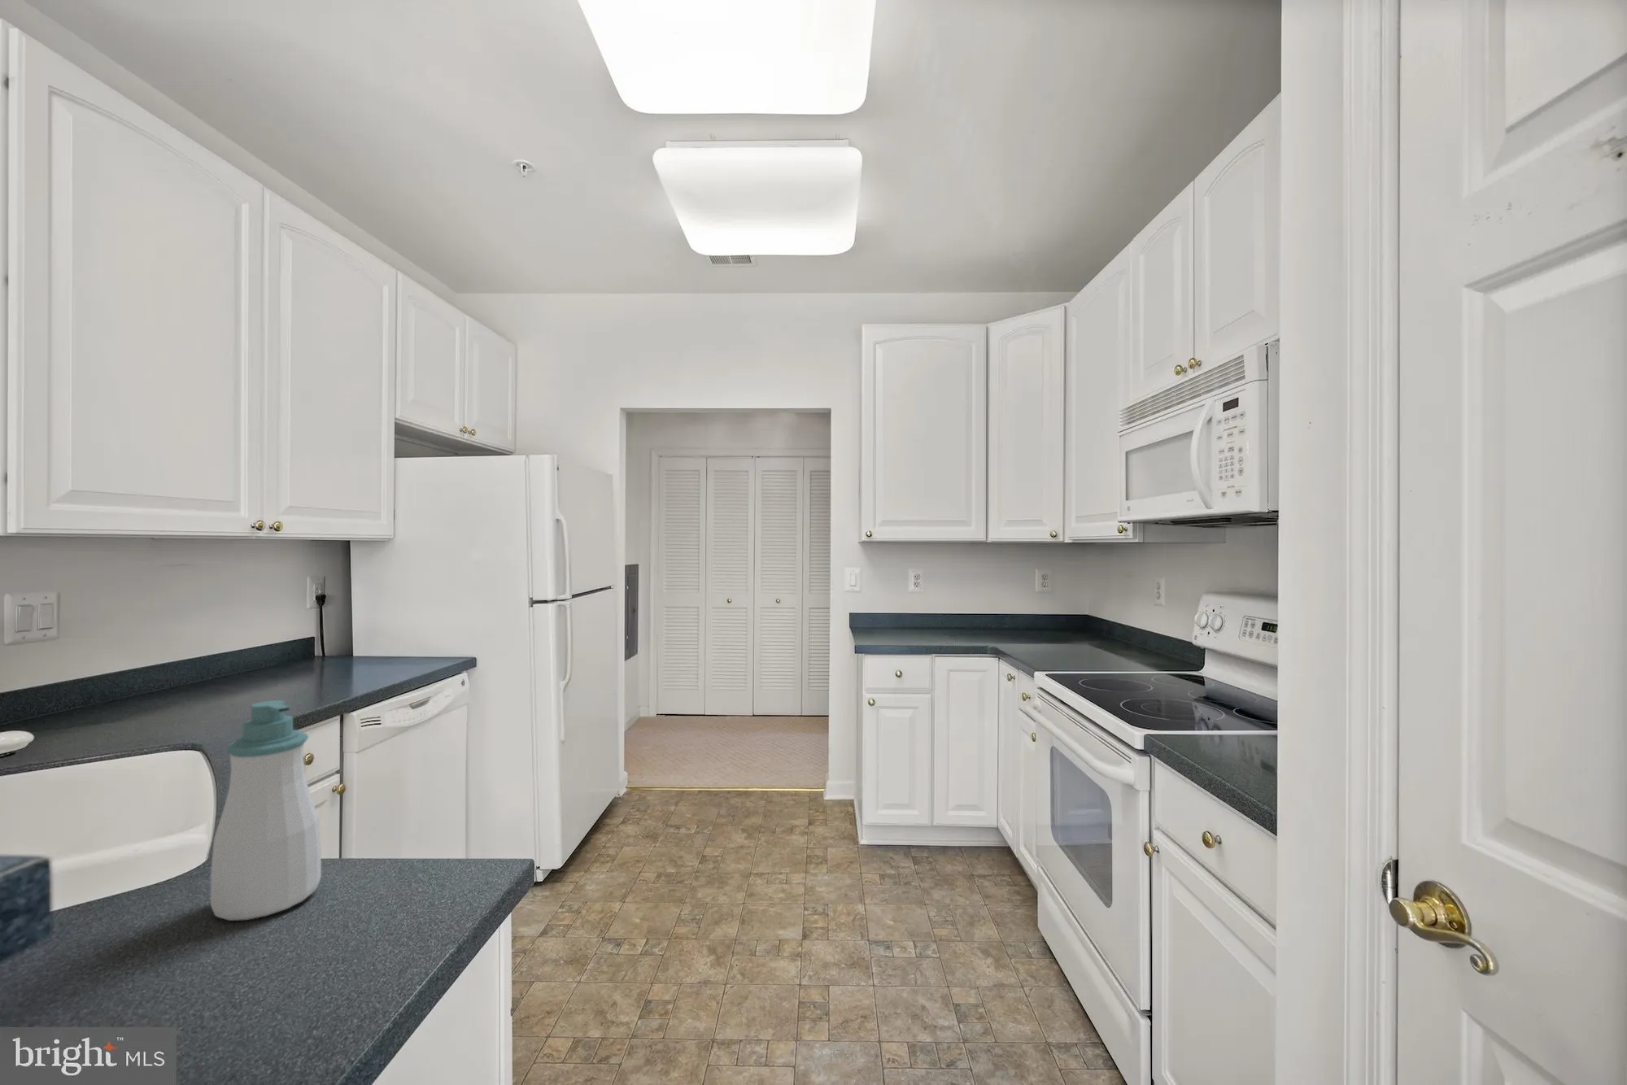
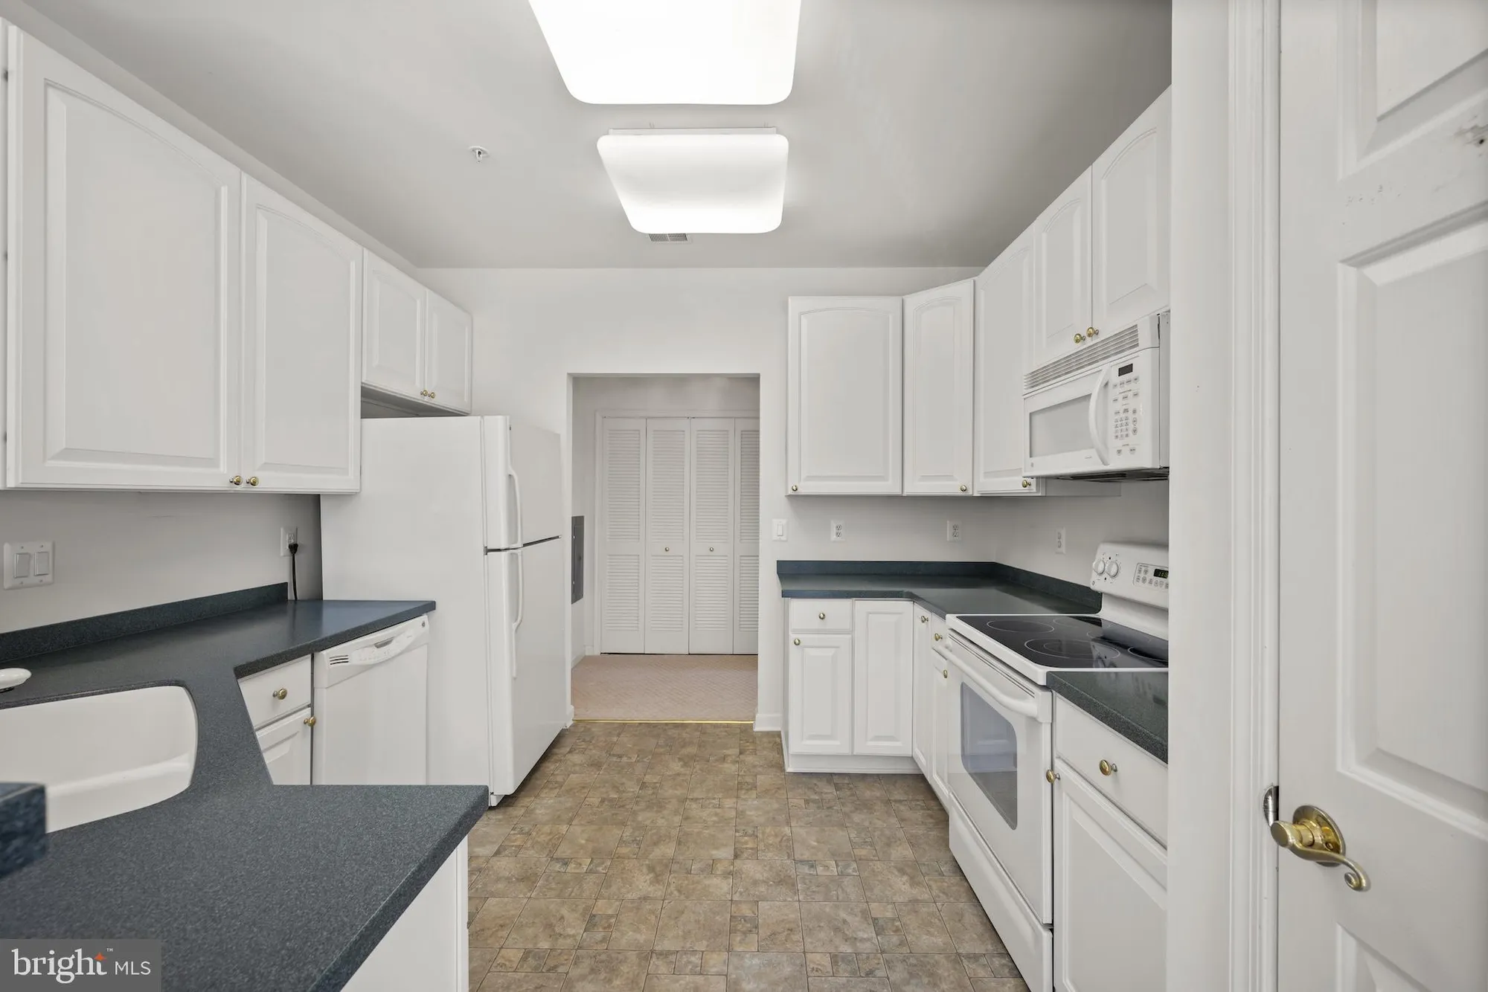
- soap bottle [209,700,322,922]
